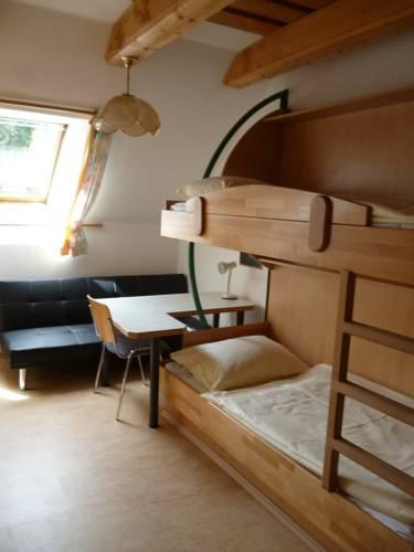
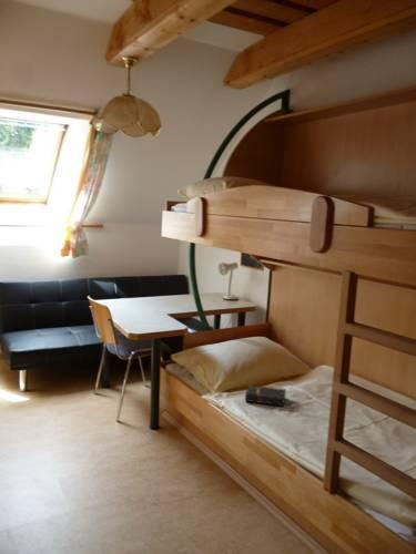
+ hardback book [244,383,287,407]
